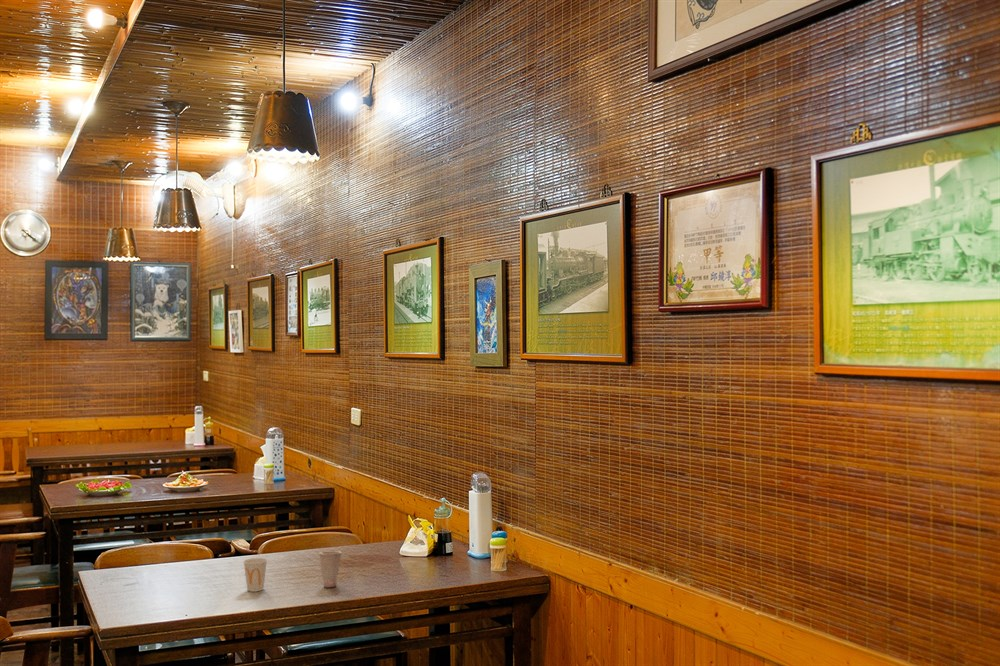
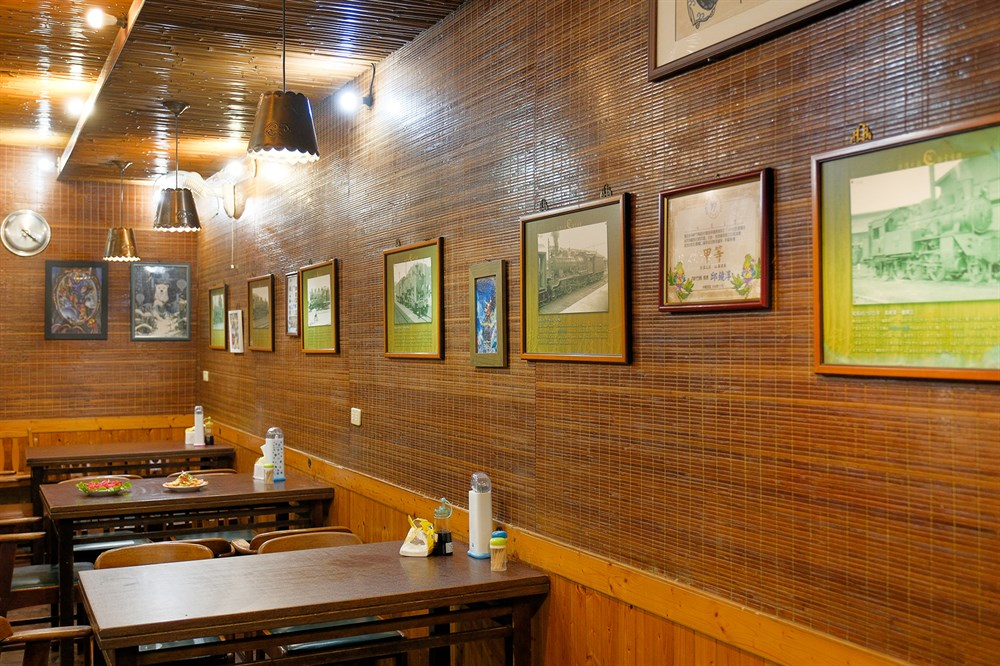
- cup [318,550,343,588]
- cup [243,557,268,593]
